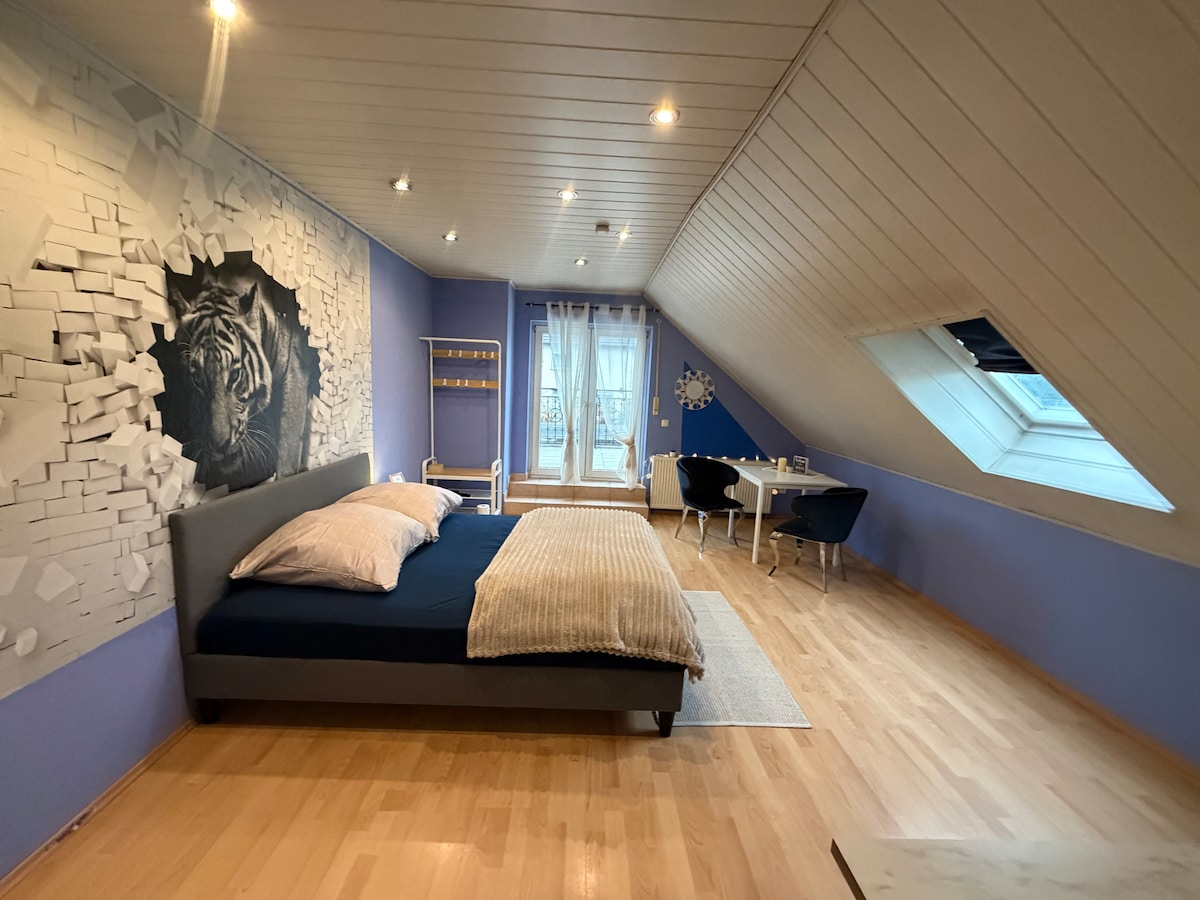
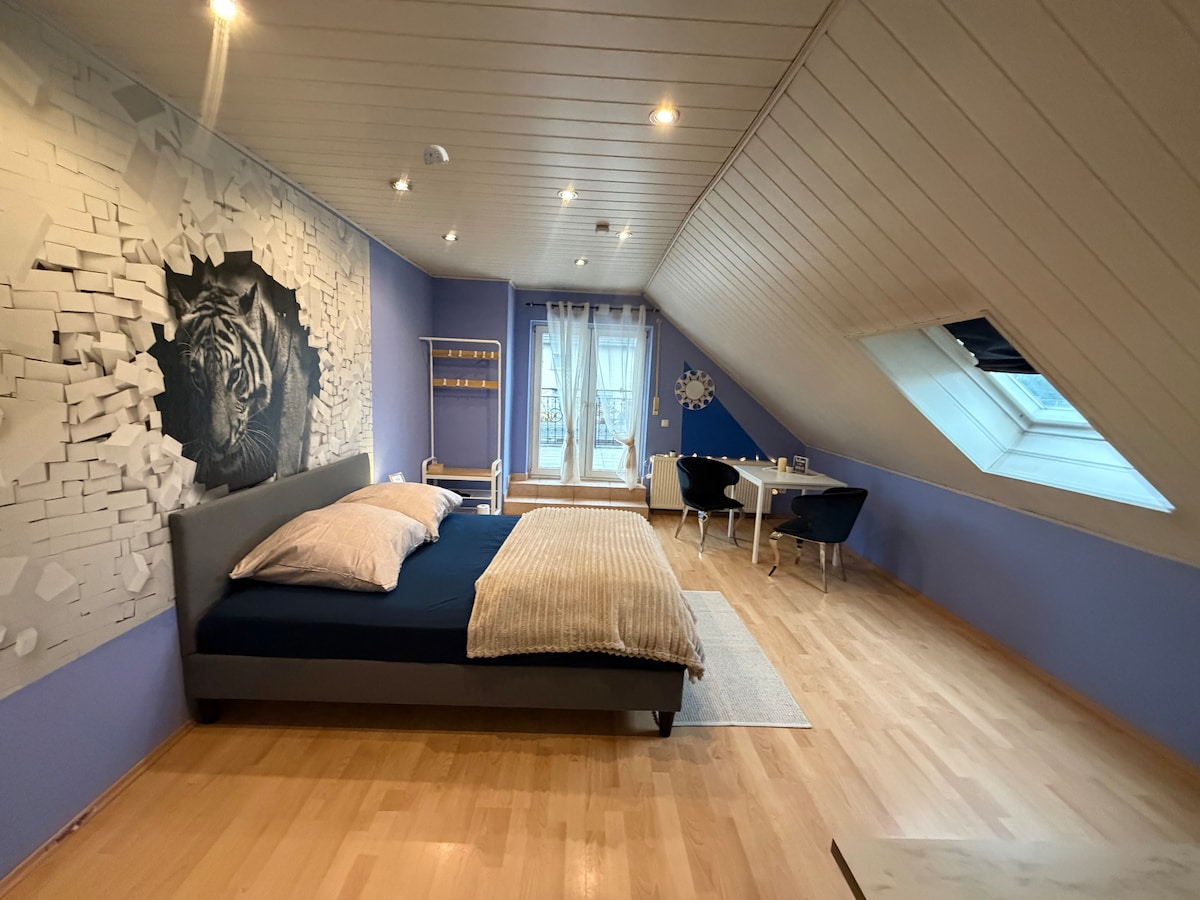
+ smoke detector [423,144,450,167]
